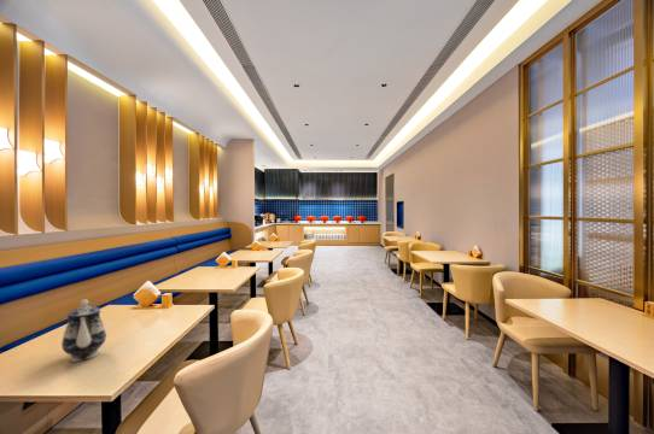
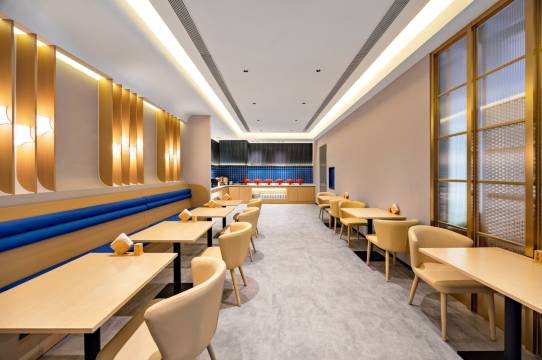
- teapot [60,298,107,363]
